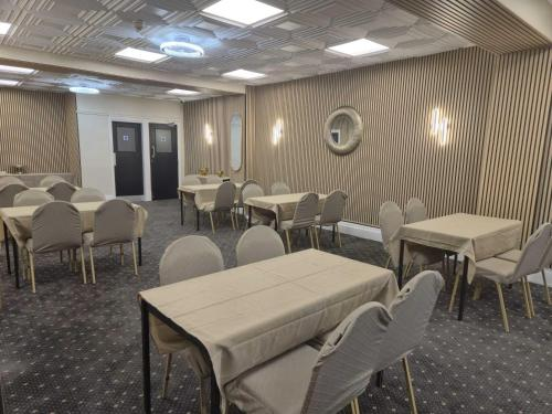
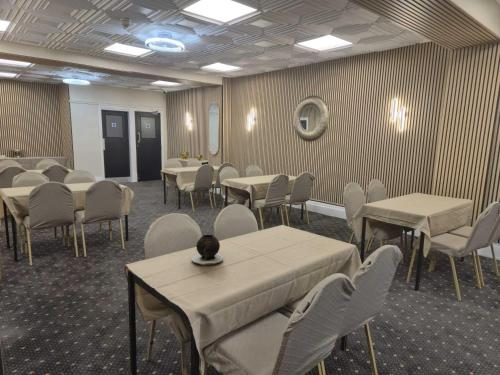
+ vase [191,234,224,267]
